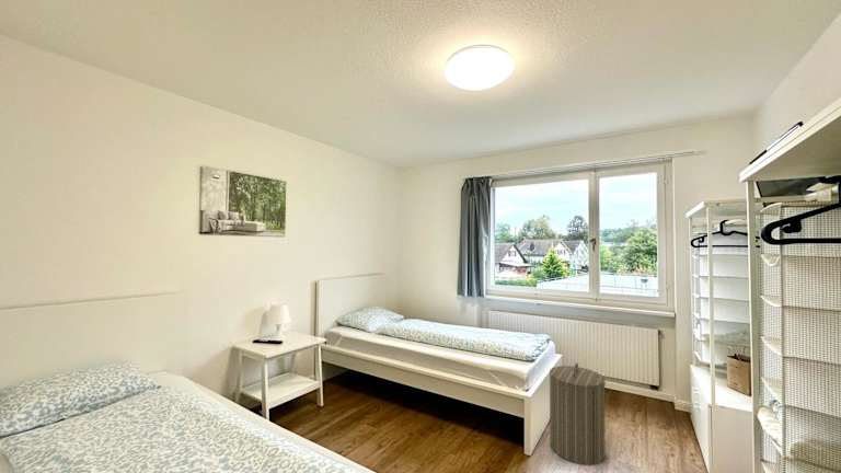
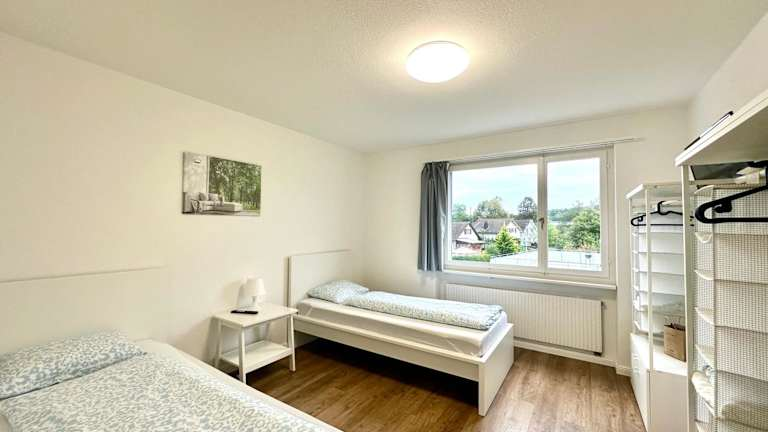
- laundry hamper [549,362,607,465]
